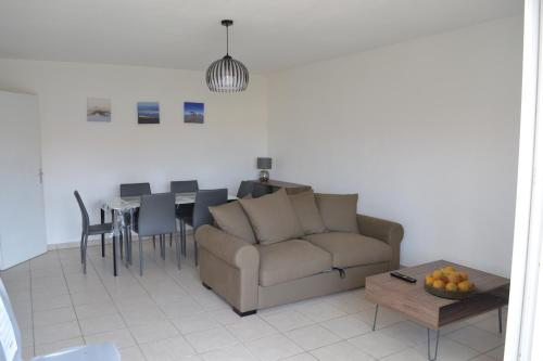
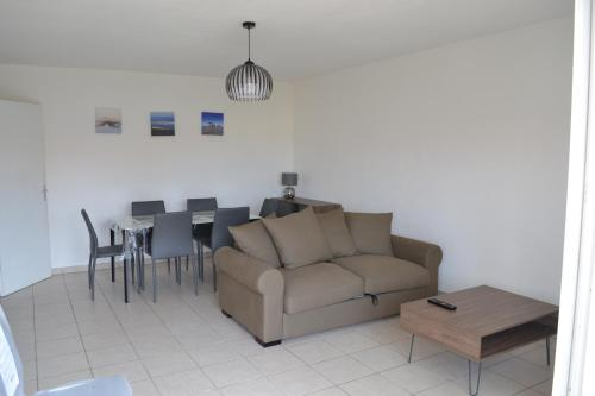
- fruit bowl [422,266,477,300]
